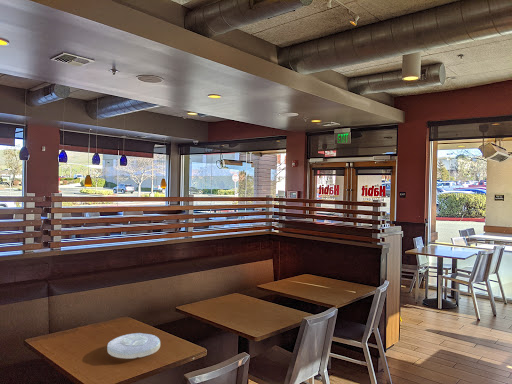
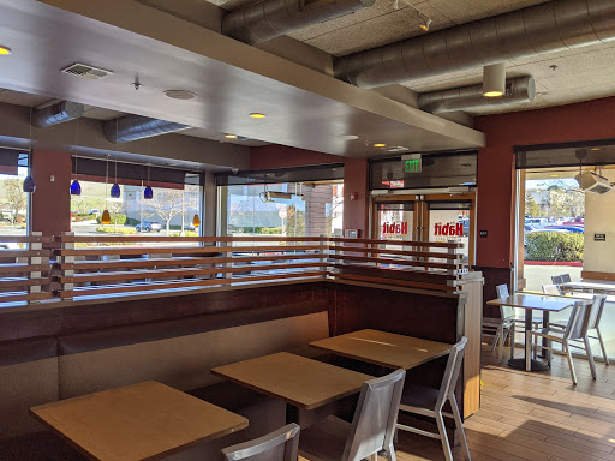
- plate [106,332,161,360]
